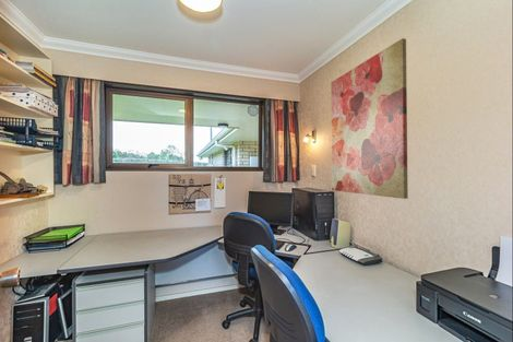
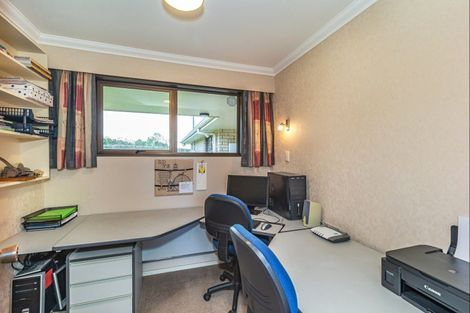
- wall art [330,37,409,200]
